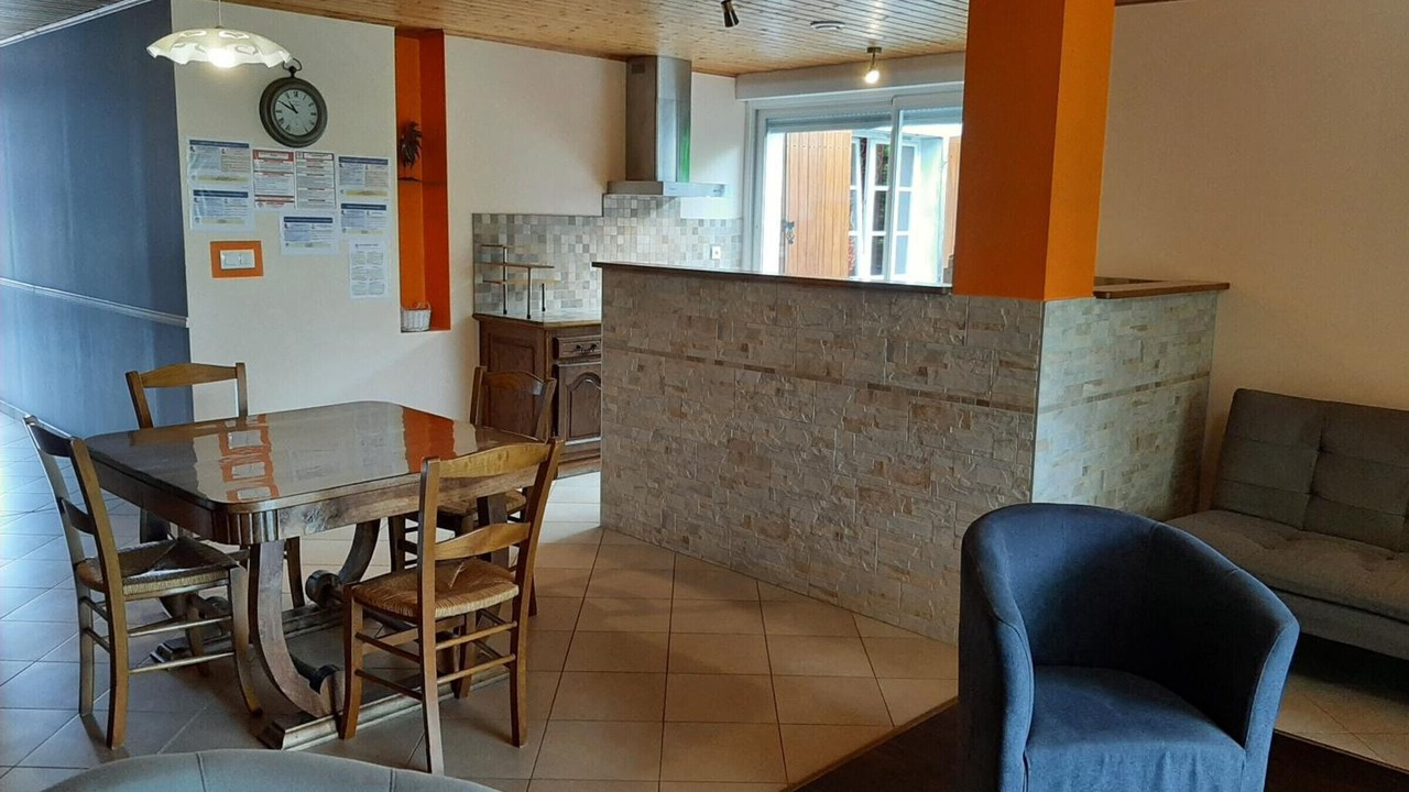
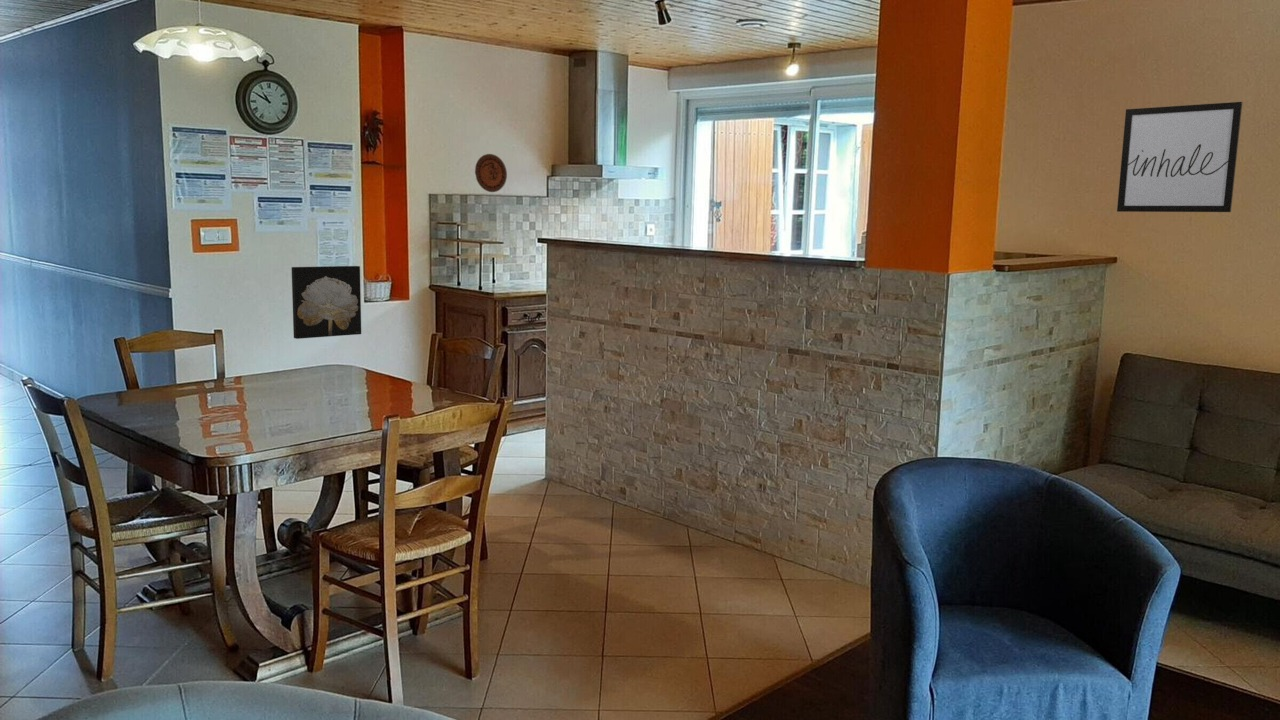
+ decorative plate [474,153,508,193]
+ wall art [1116,101,1243,213]
+ wall art [291,265,362,340]
